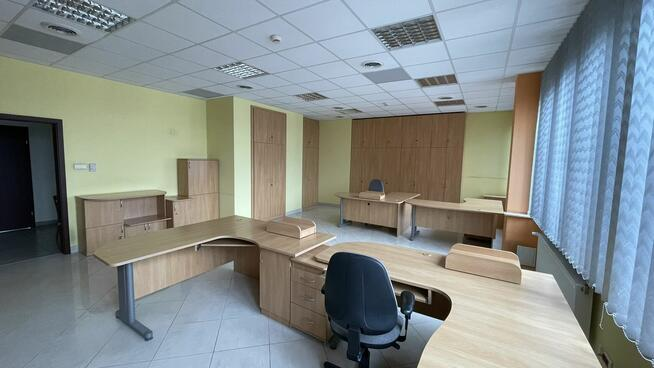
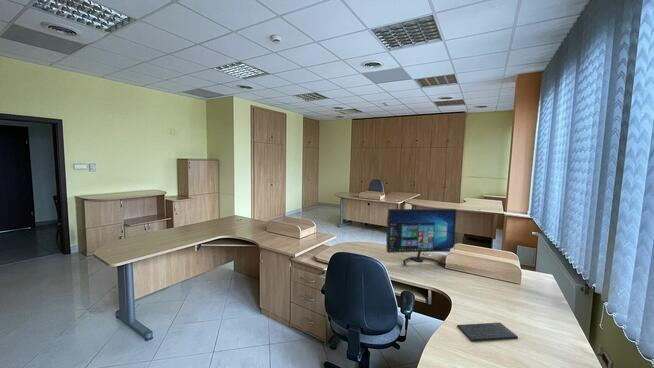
+ computer monitor [385,208,458,267]
+ keyboard [456,322,519,342]
